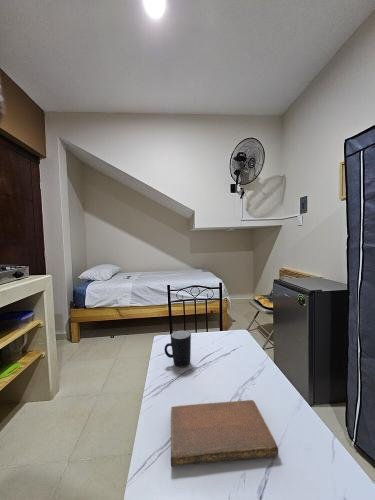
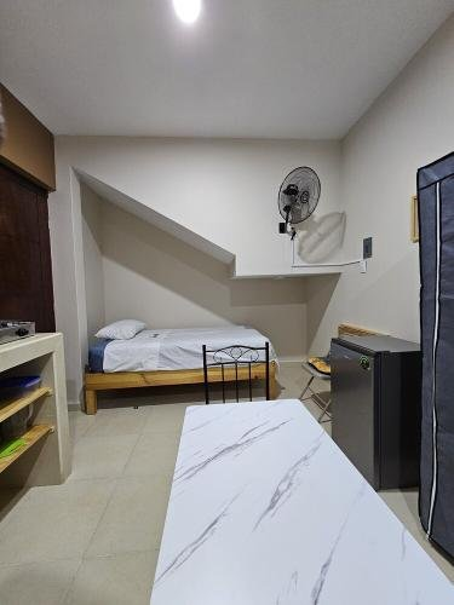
- notebook [170,399,279,467]
- mug [163,330,192,368]
